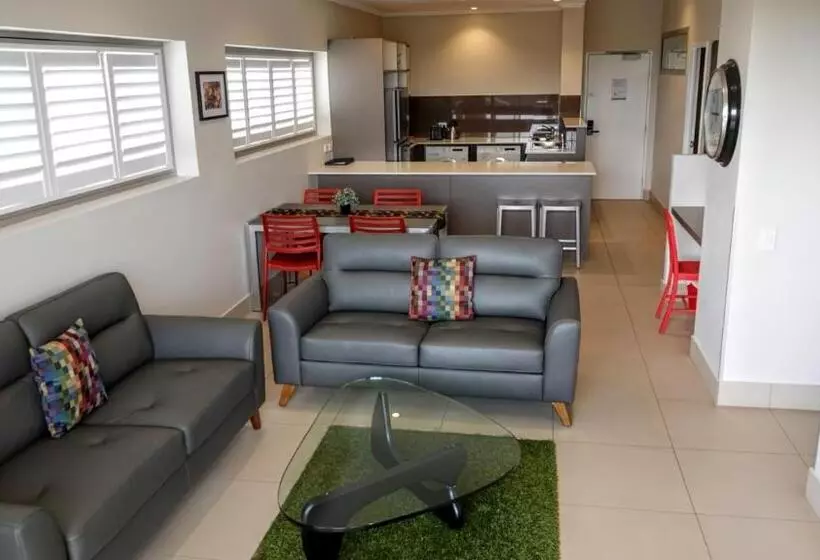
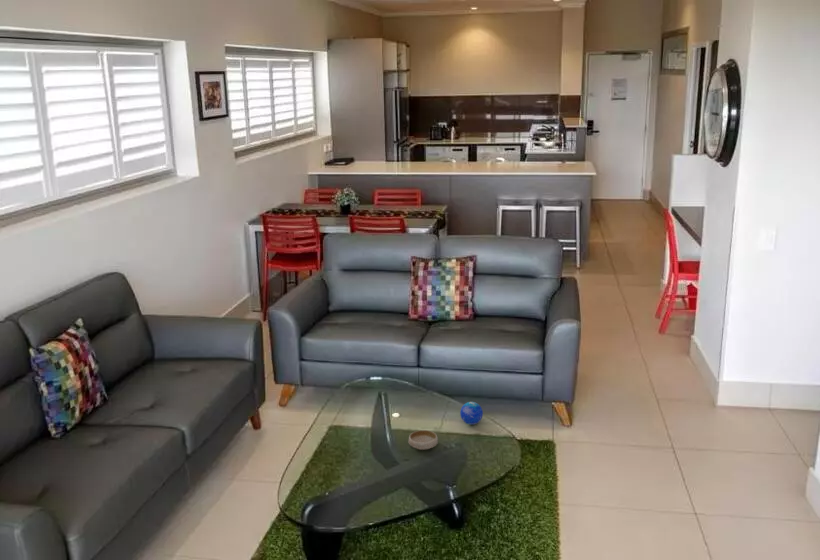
+ bowl [408,429,439,451]
+ decorative orb [459,401,484,426]
